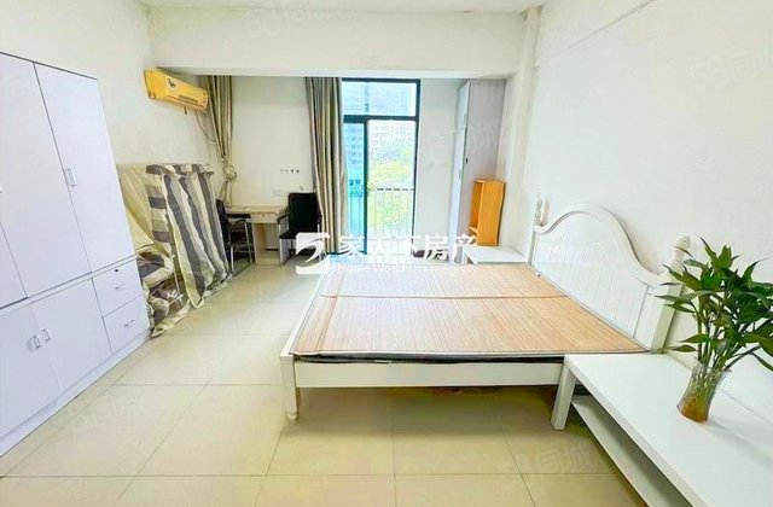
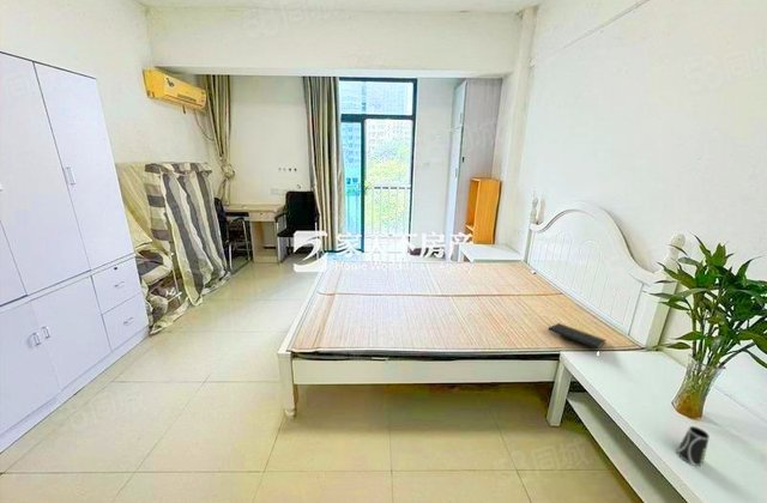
+ notepad [548,322,606,350]
+ cup [676,425,711,467]
